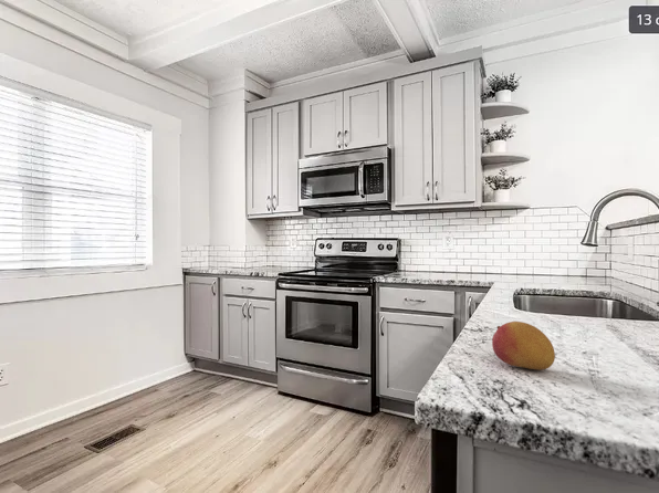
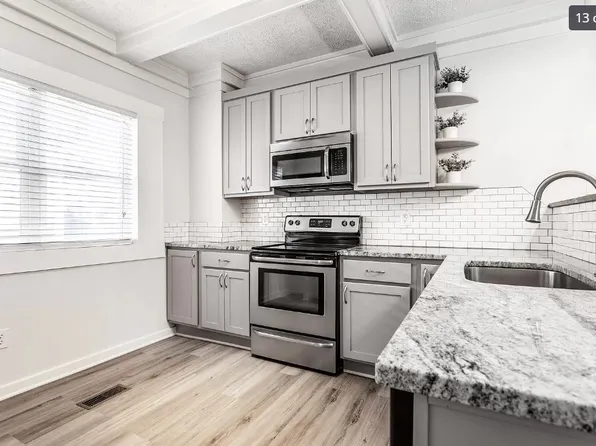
- fruit [491,321,556,371]
